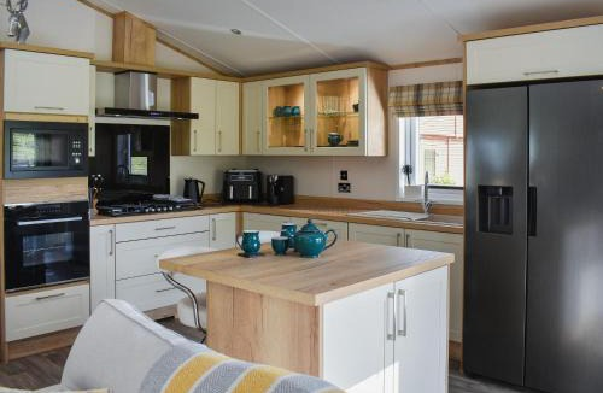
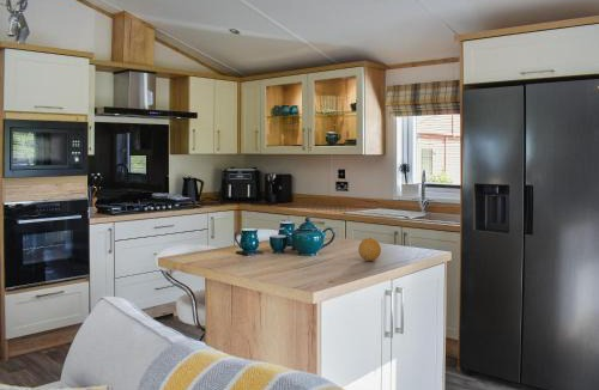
+ fruit [357,237,382,262]
